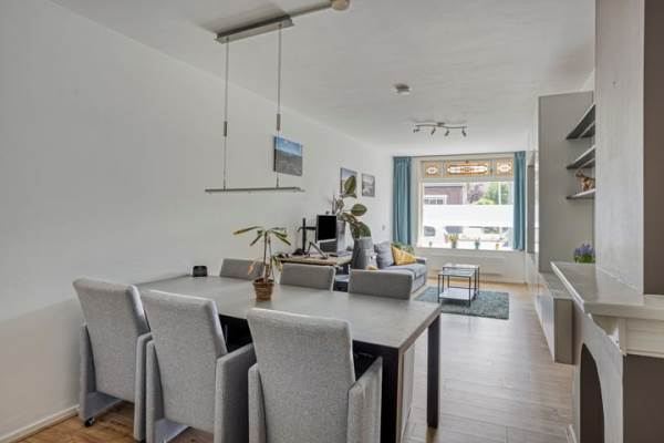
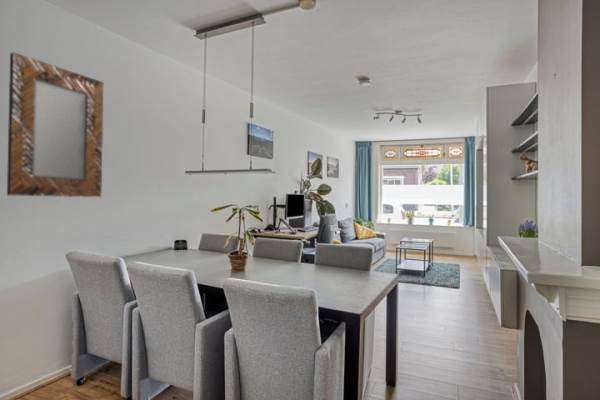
+ home mirror [6,51,104,198]
